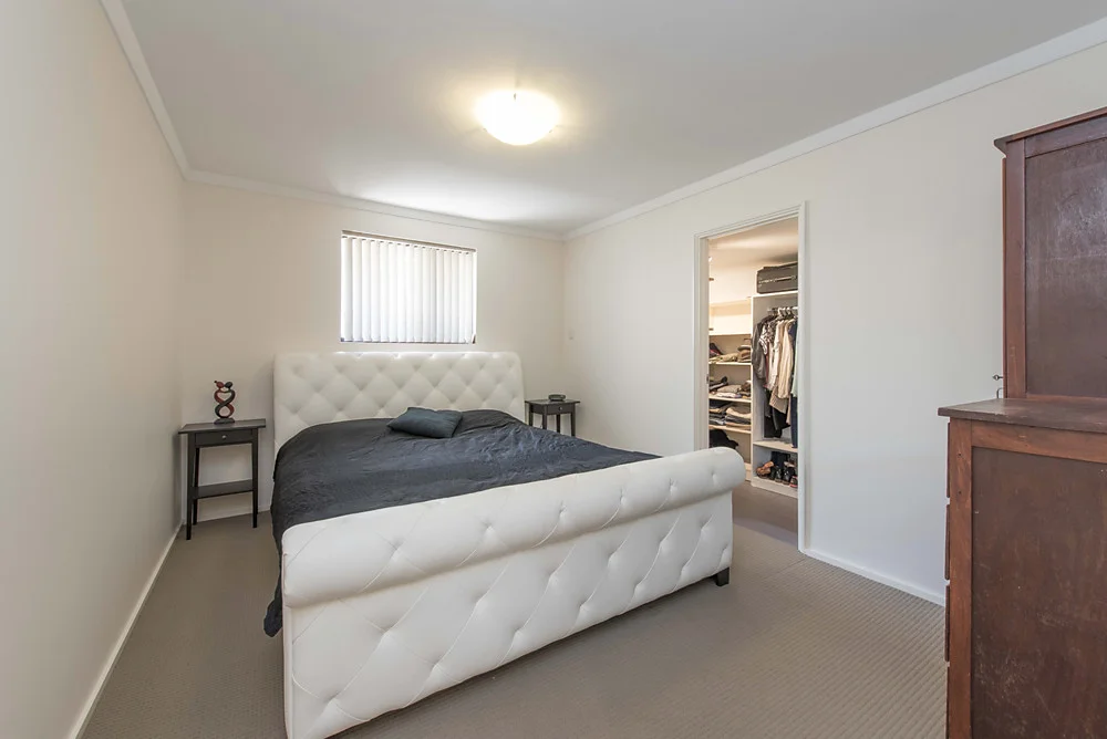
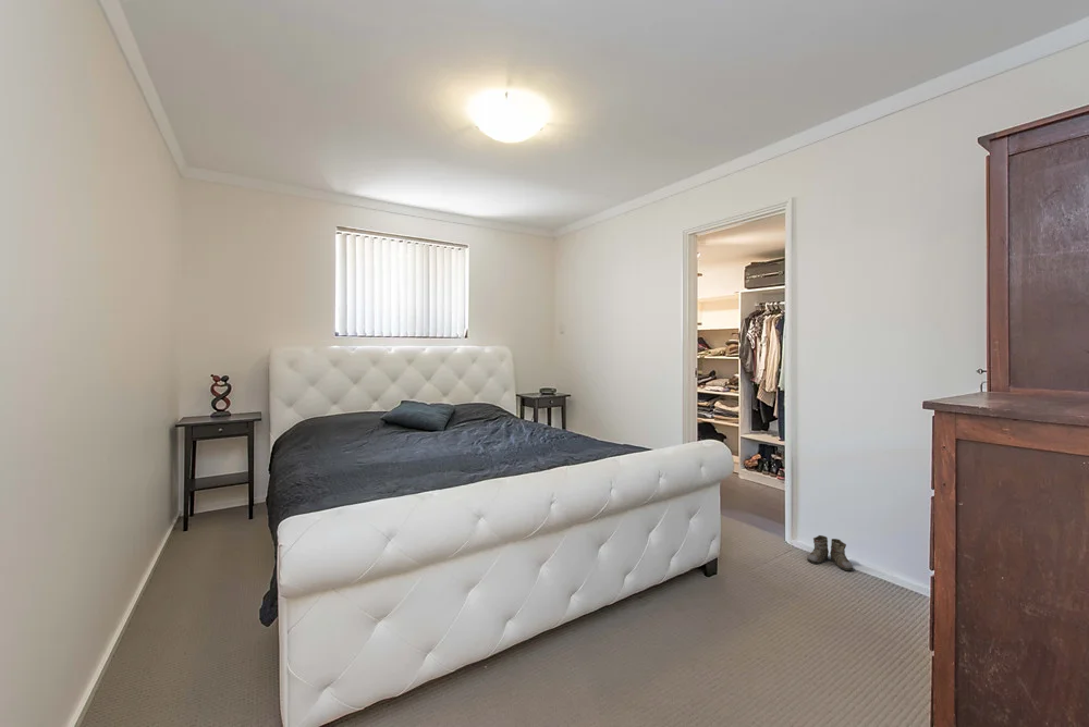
+ boots [806,534,854,571]
